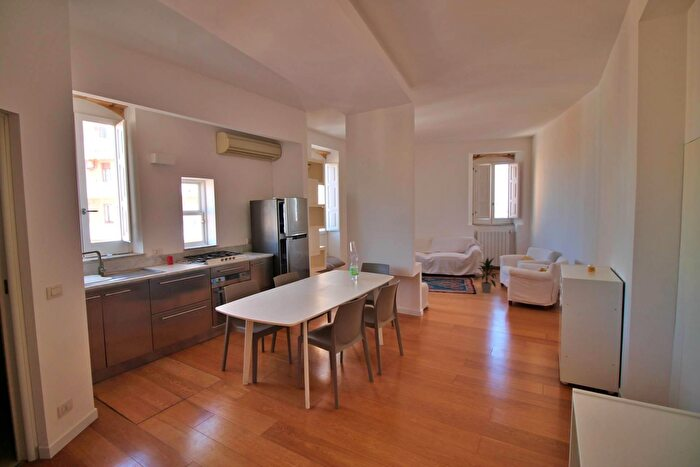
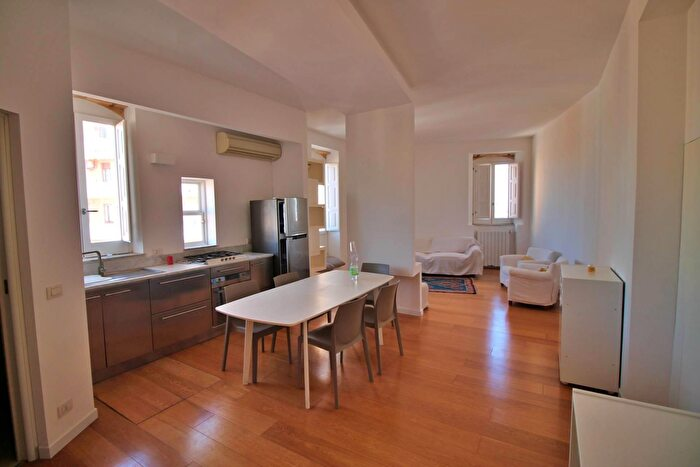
- indoor plant [471,257,501,294]
